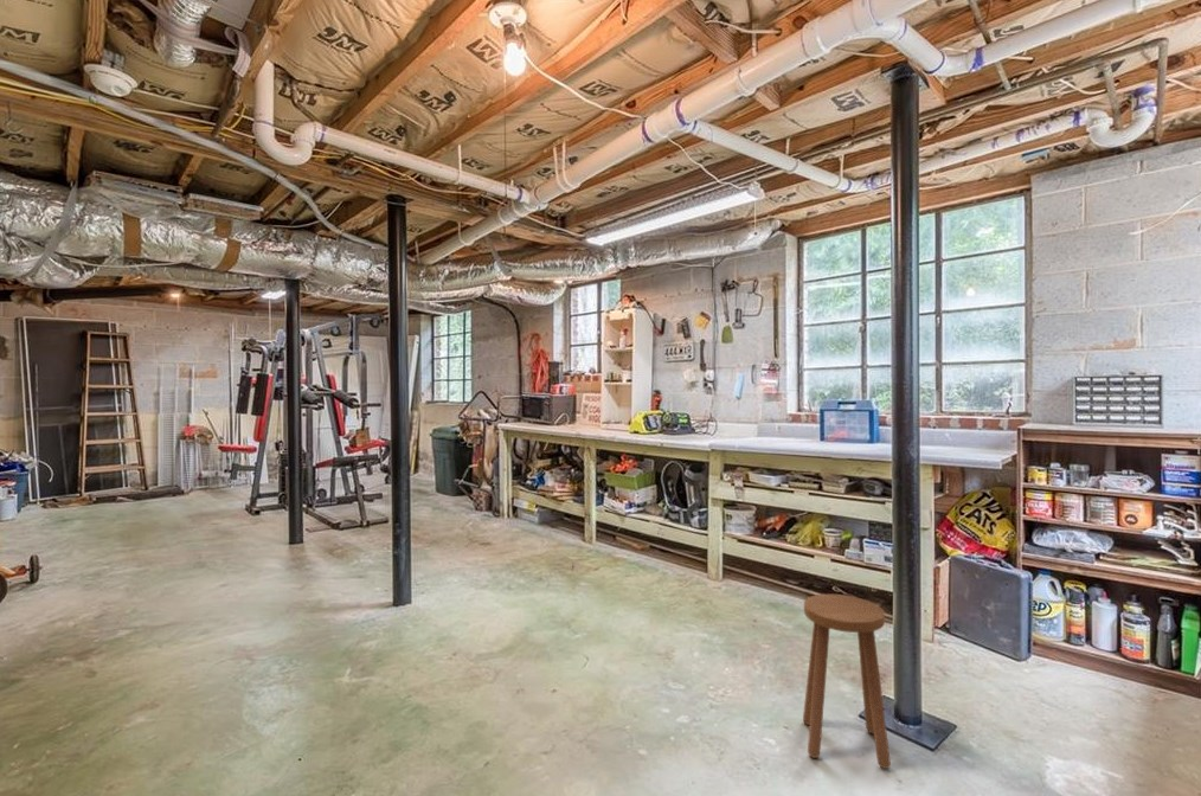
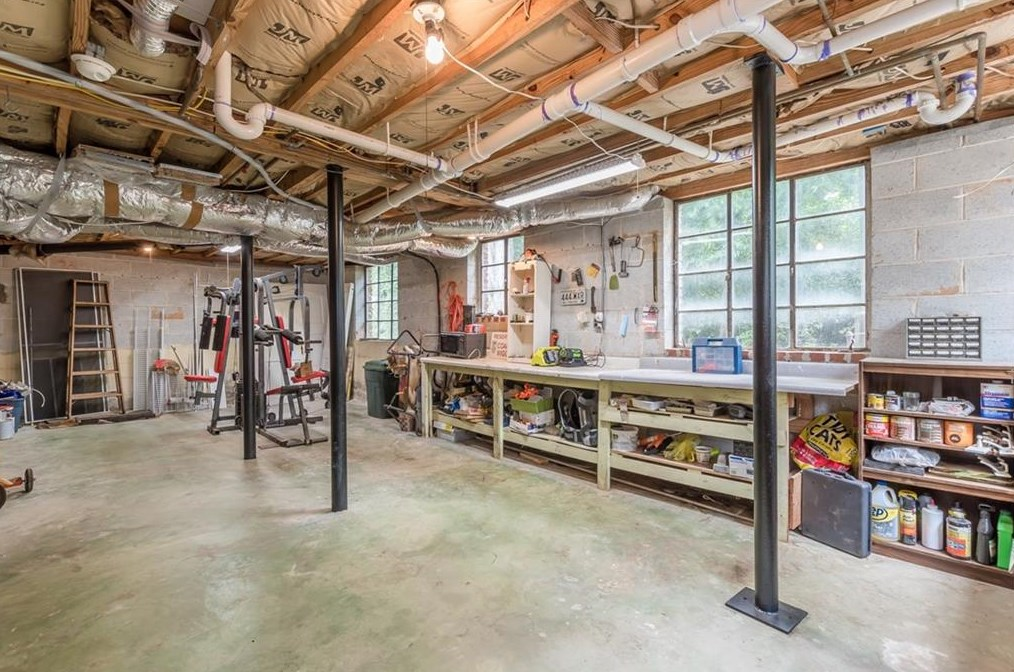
- stool [802,593,892,770]
